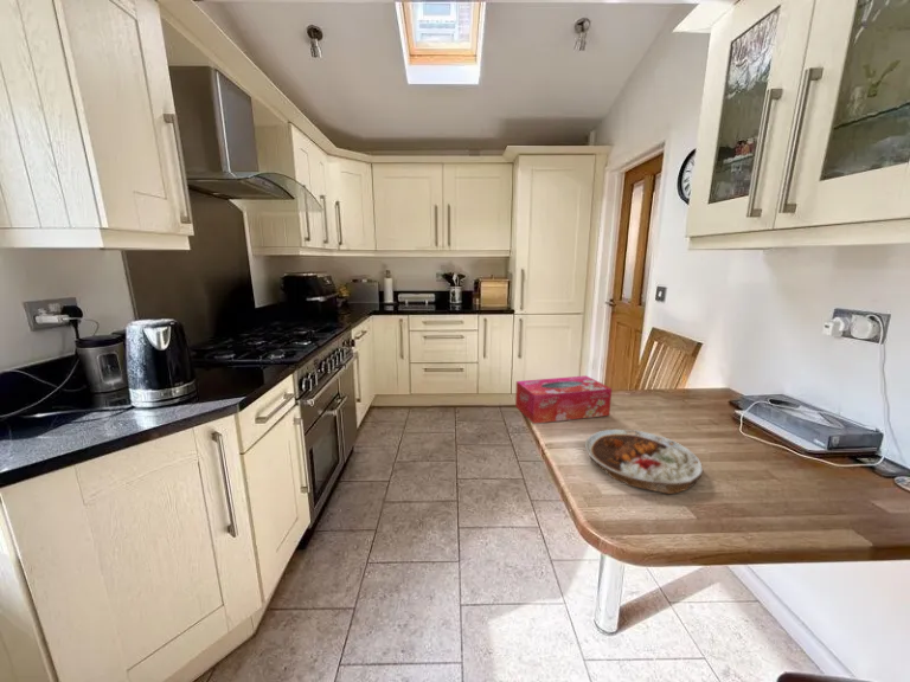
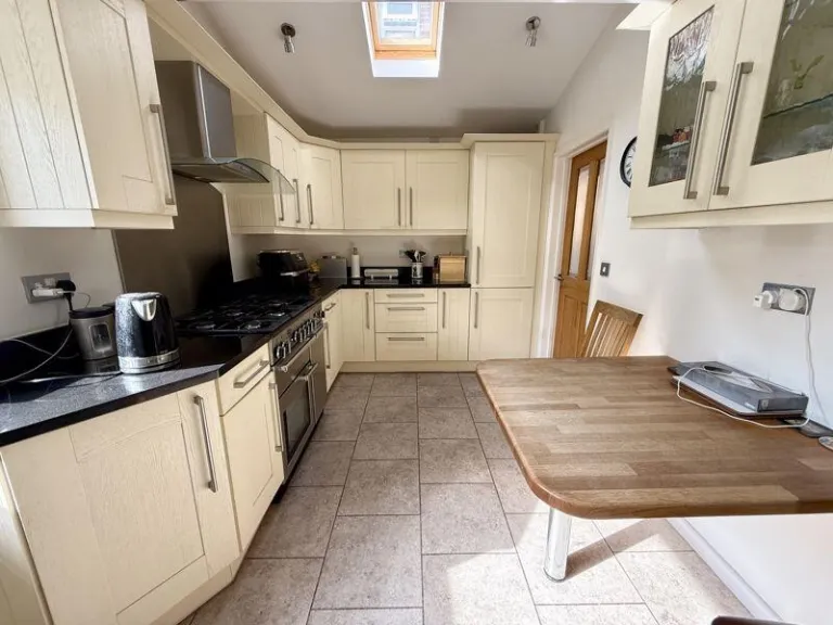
- tissue box [514,374,613,425]
- plate [584,429,704,495]
